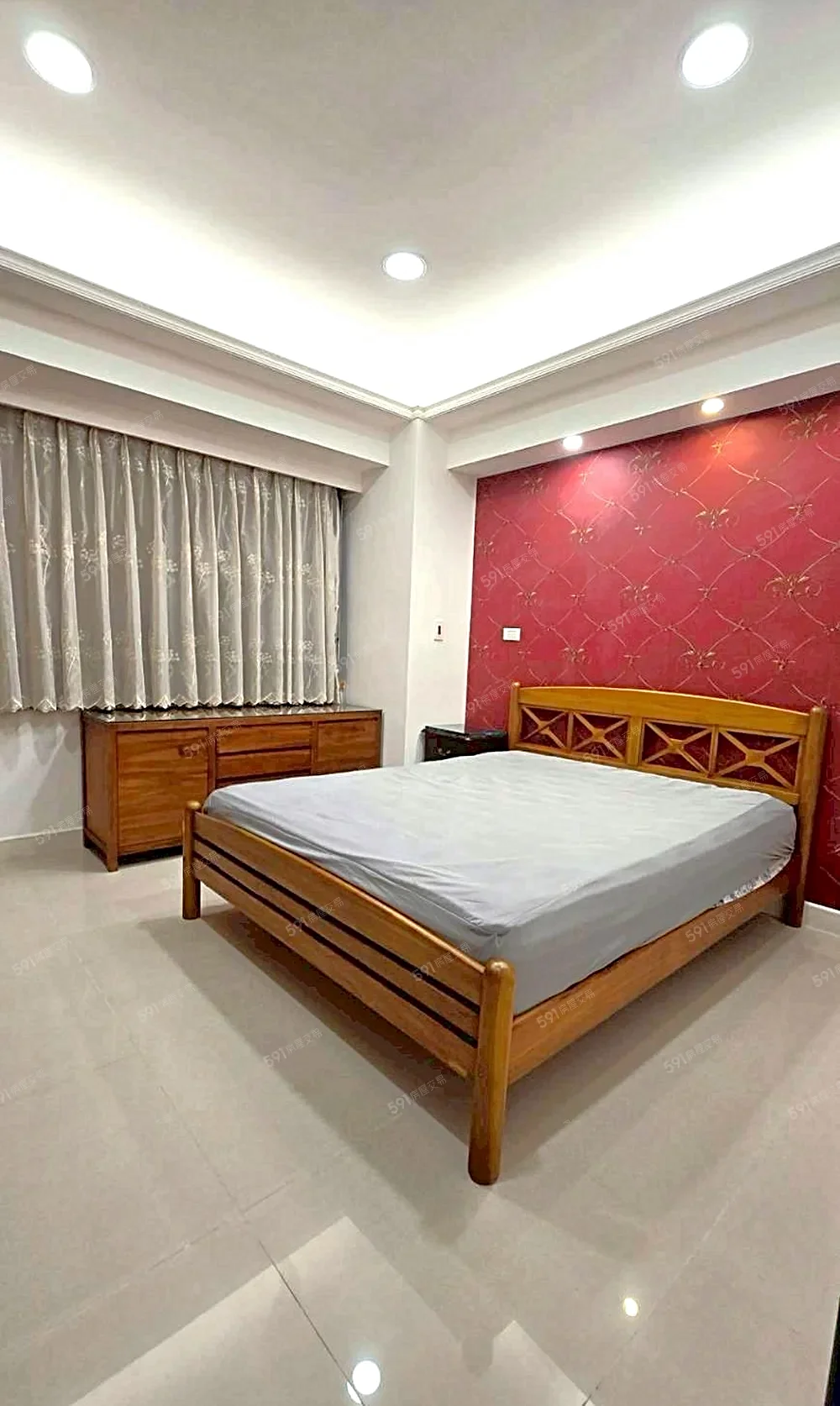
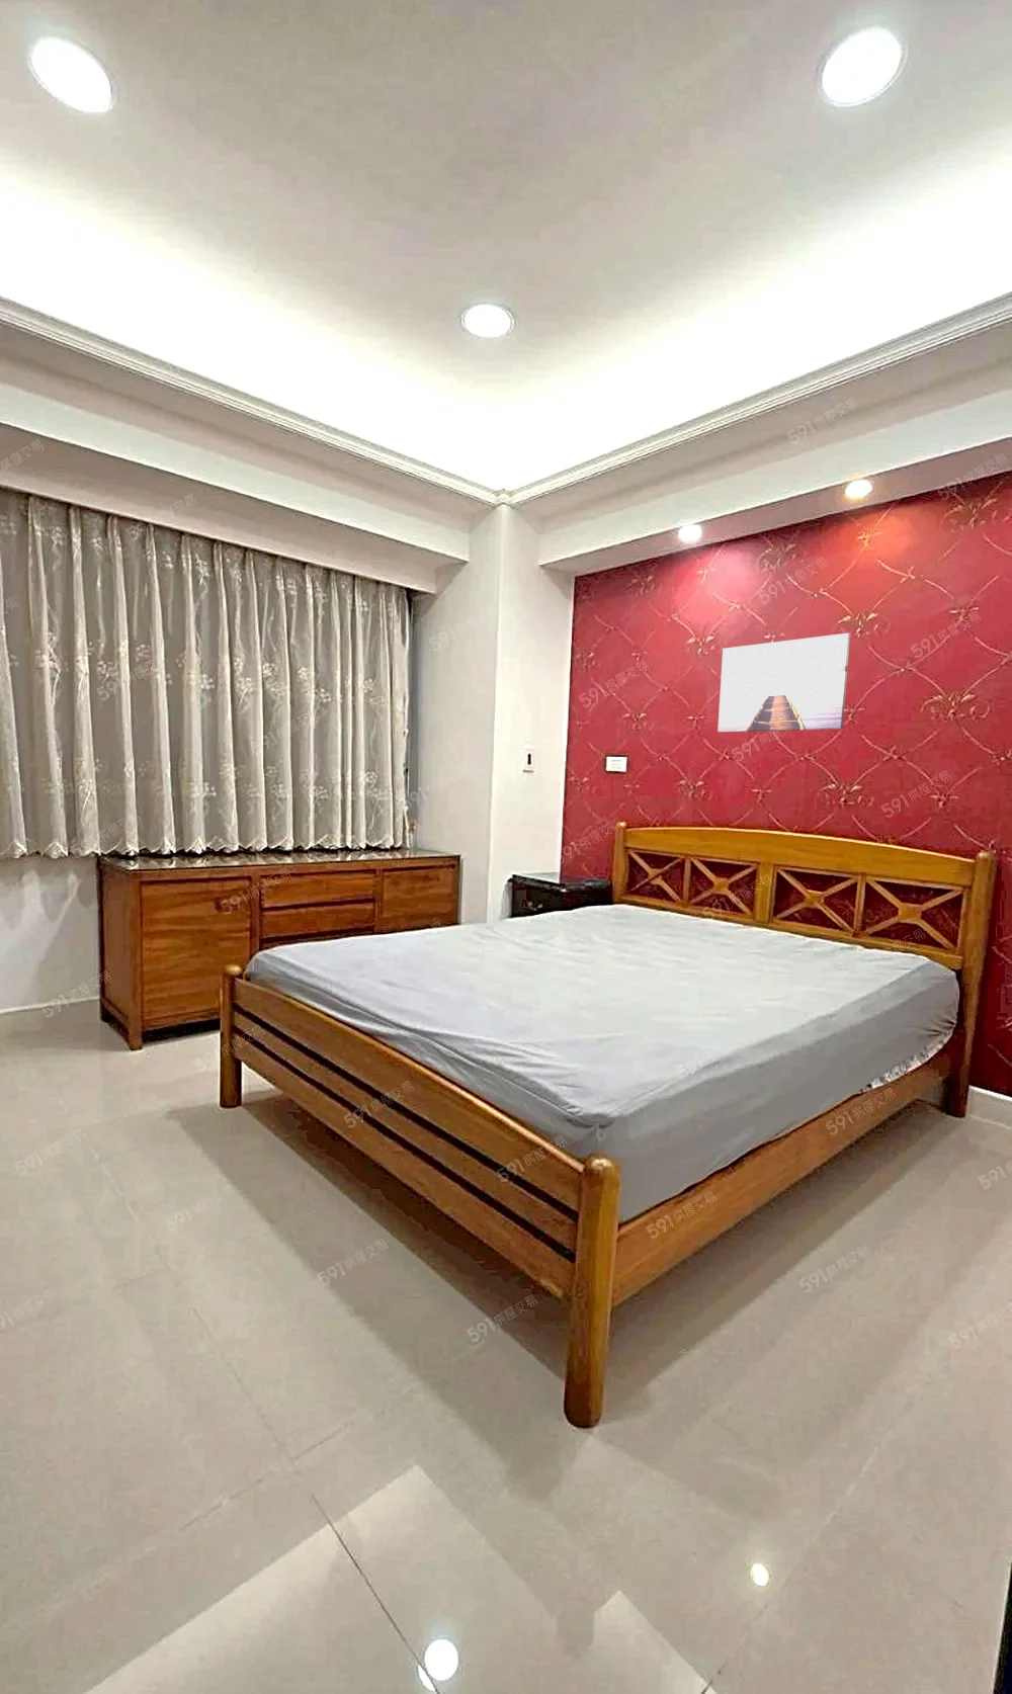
+ wall art [717,633,851,733]
